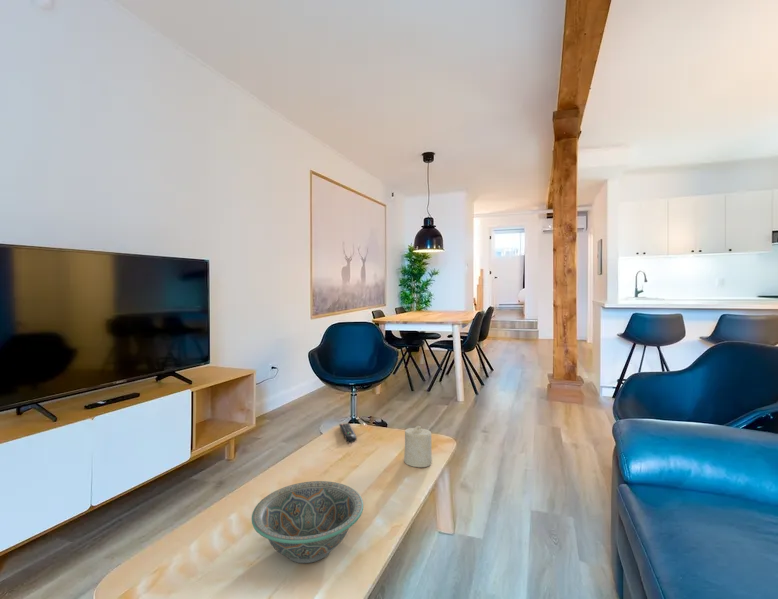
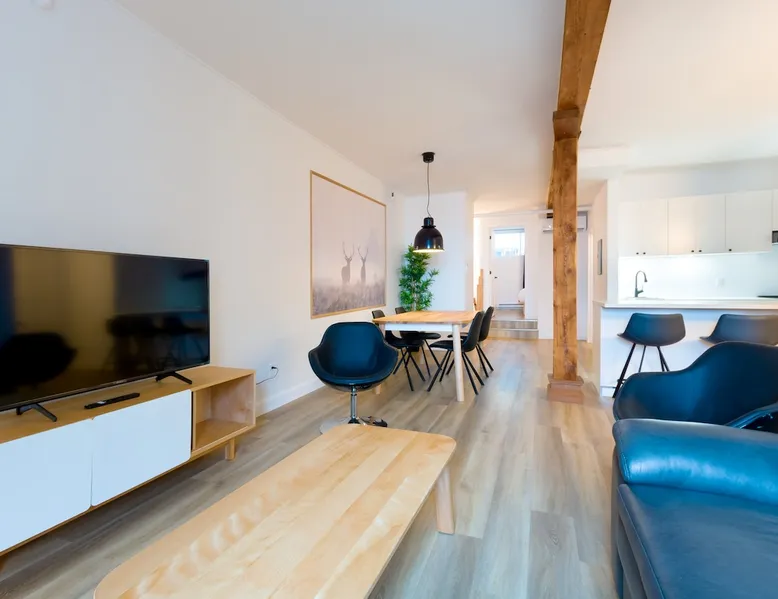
- remote control [338,422,357,443]
- candle [403,425,433,468]
- decorative bowl [251,480,364,564]
